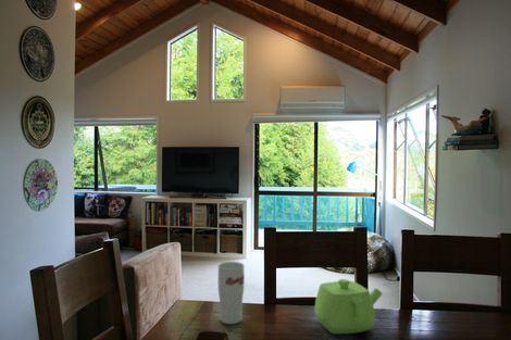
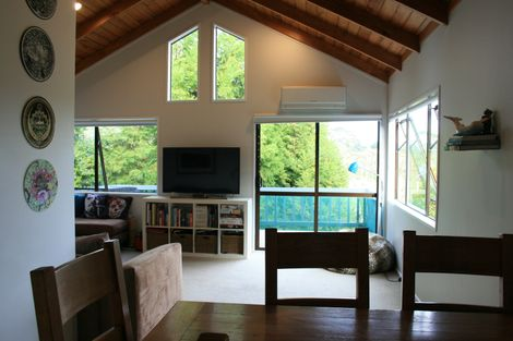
- cup [217,261,246,325]
- teapot [314,278,384,335]
